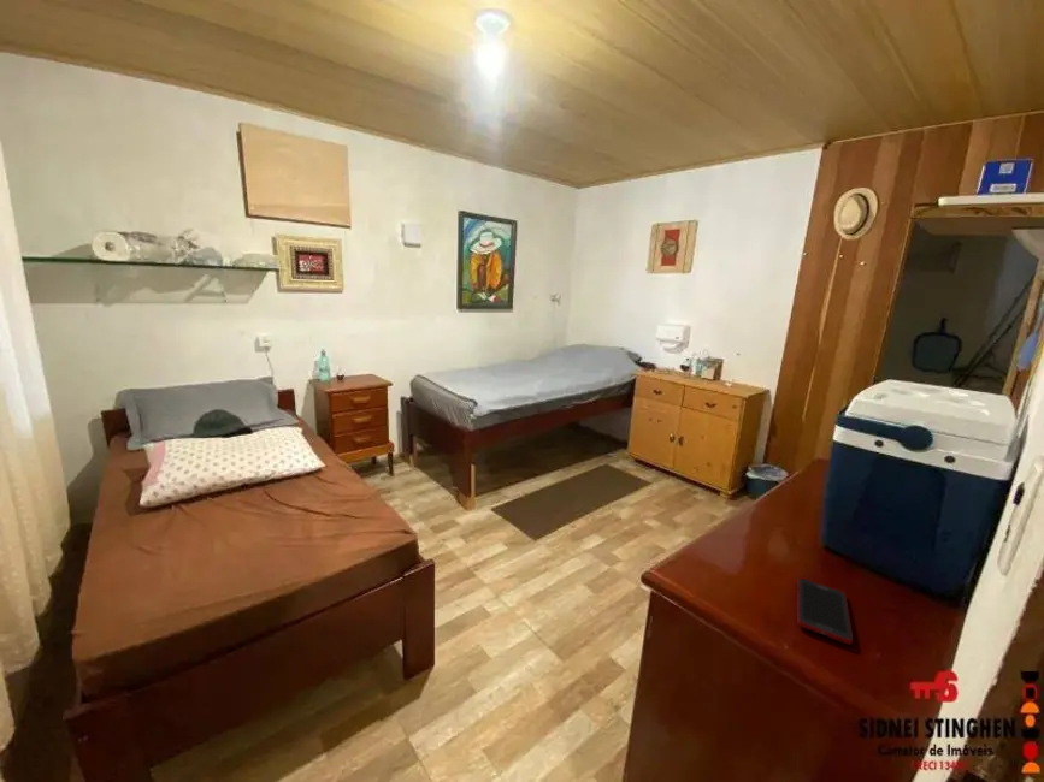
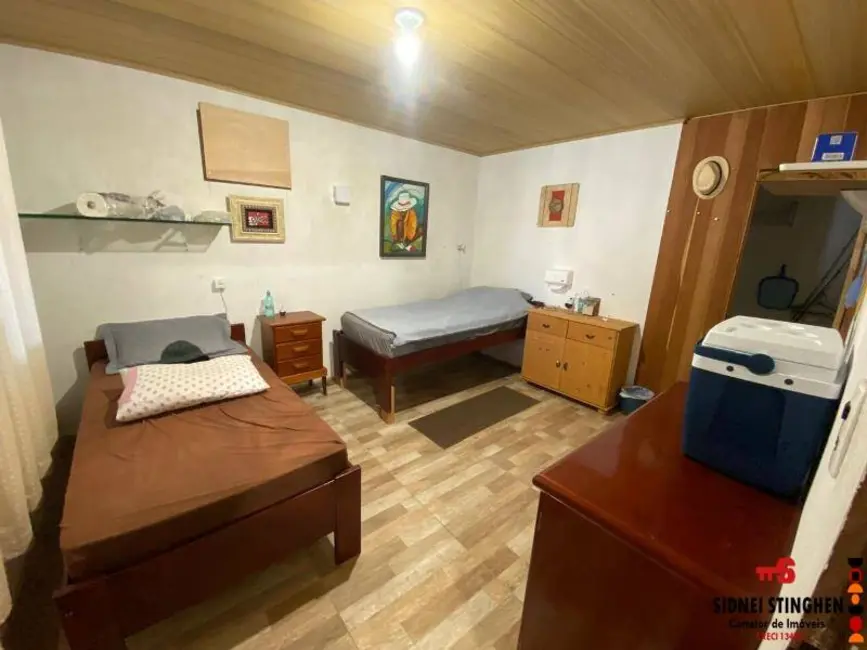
- cell phone [796,576,854,646]
